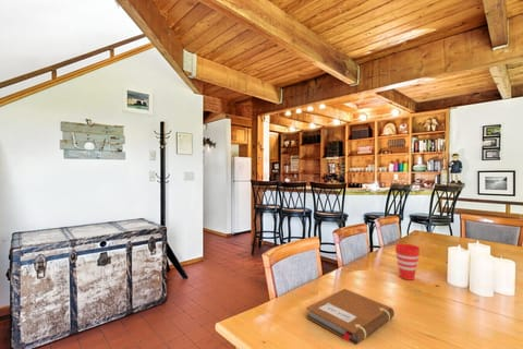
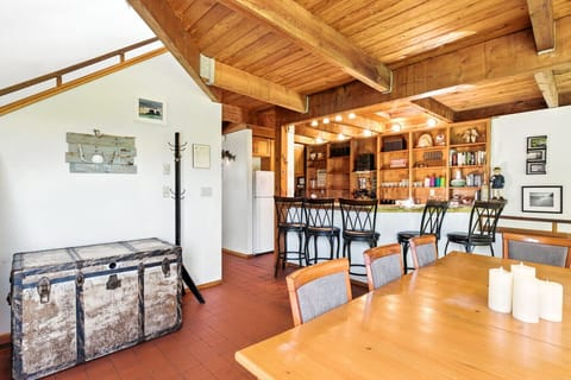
- cup [394,242,421,281]
- notebook [305,288,396,346]
